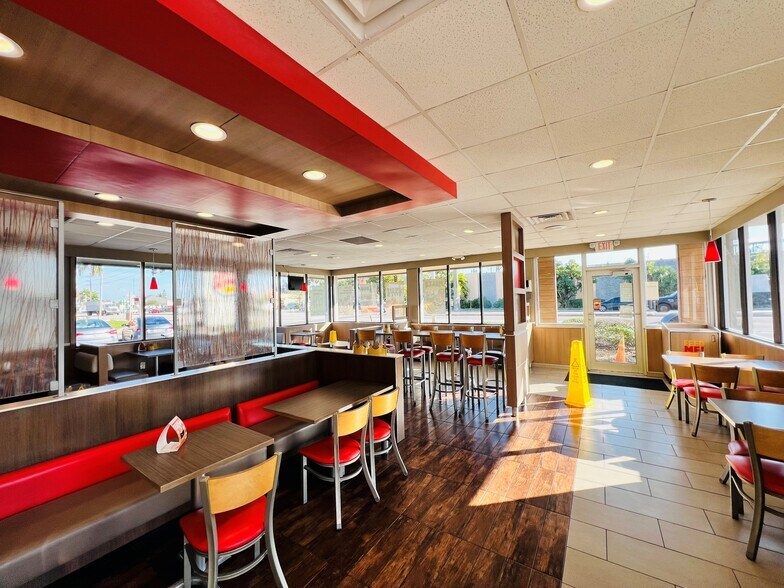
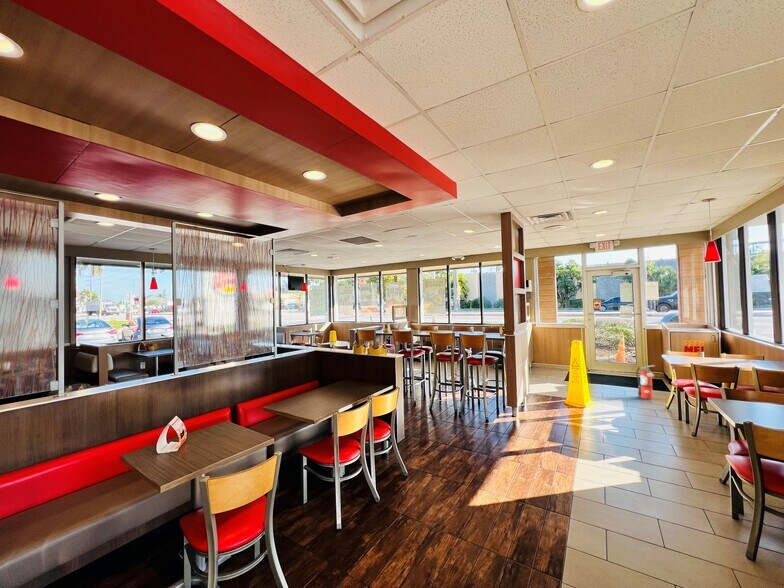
+ fire extinguisher [635,364,656,400]
